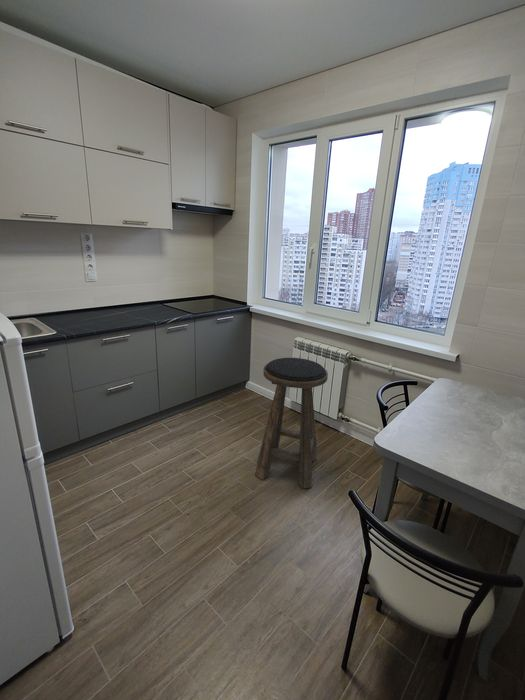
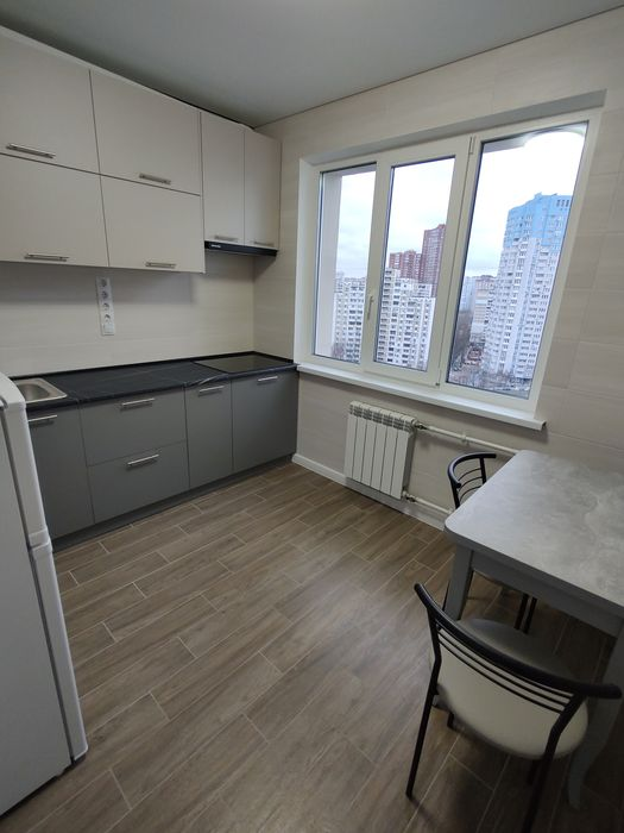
- stool [254,357,329,490]
